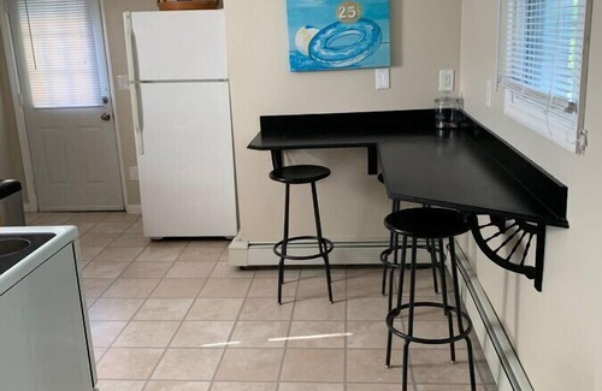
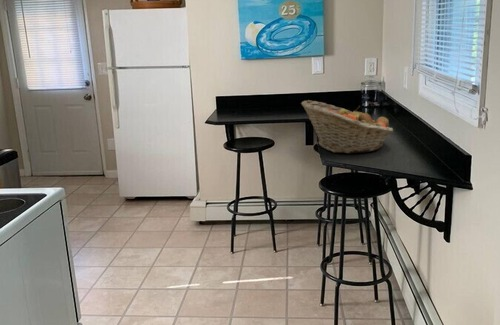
+ fruit basket [300,99,394,154]
